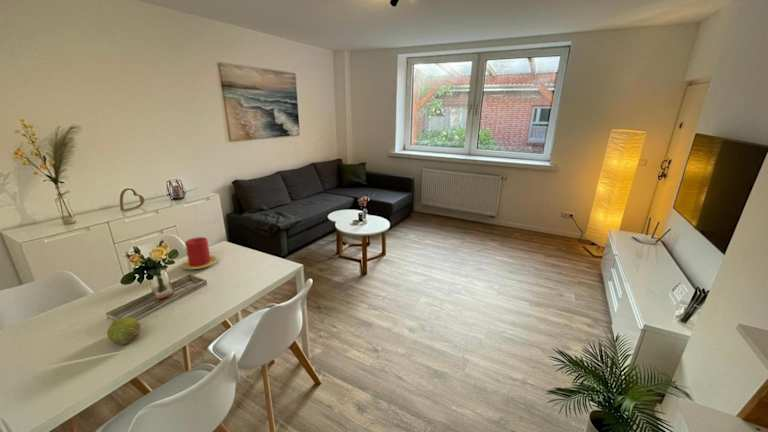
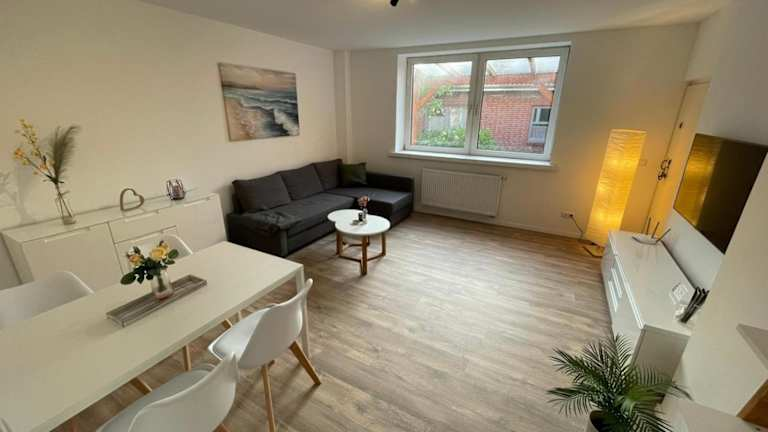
- fruit [106,317,142,346]
- candle [180,236,219,270]
